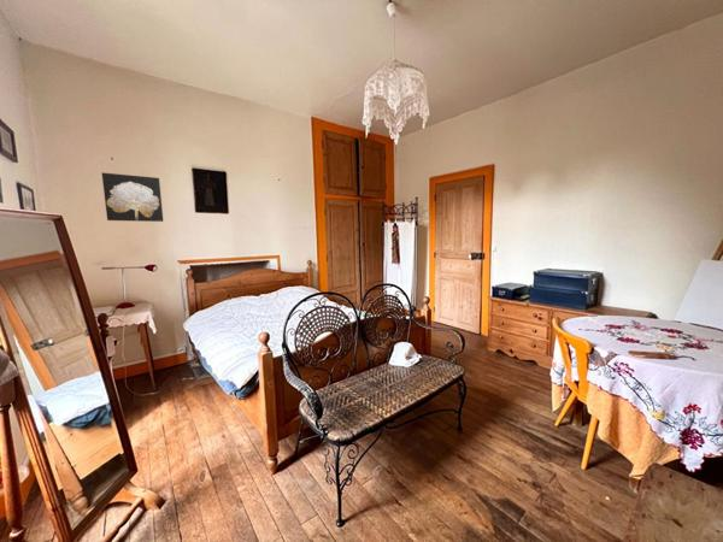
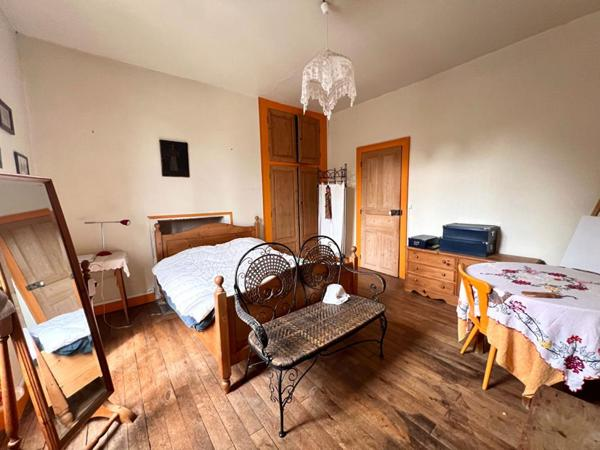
- wall art [101,172,164,223]
